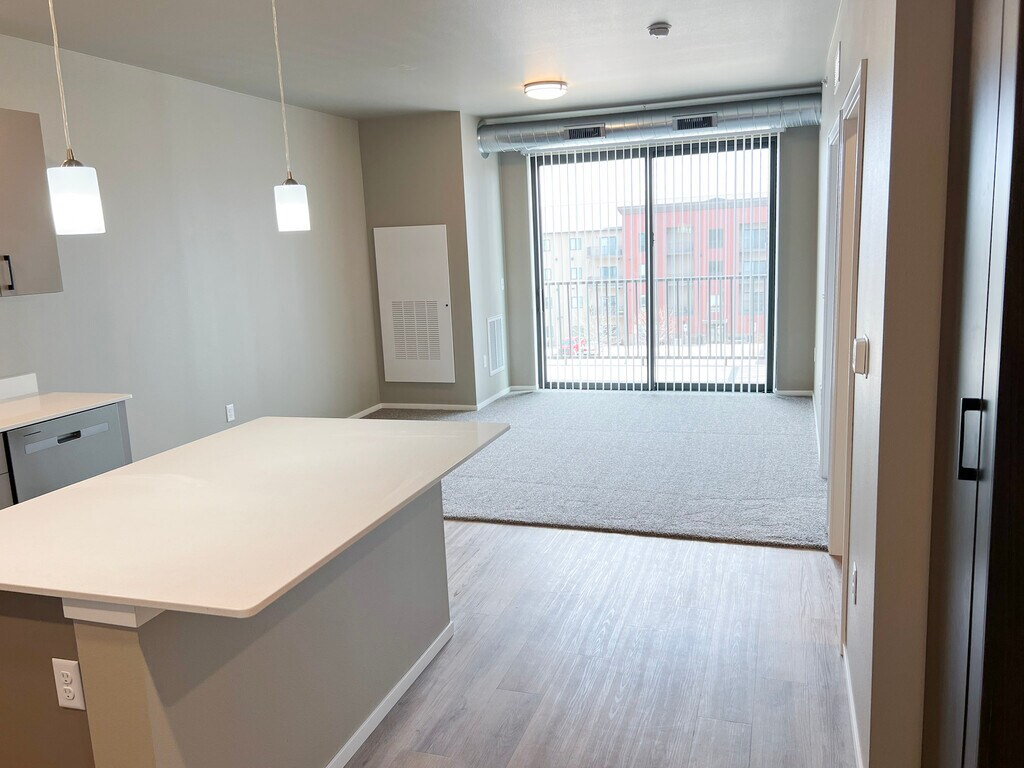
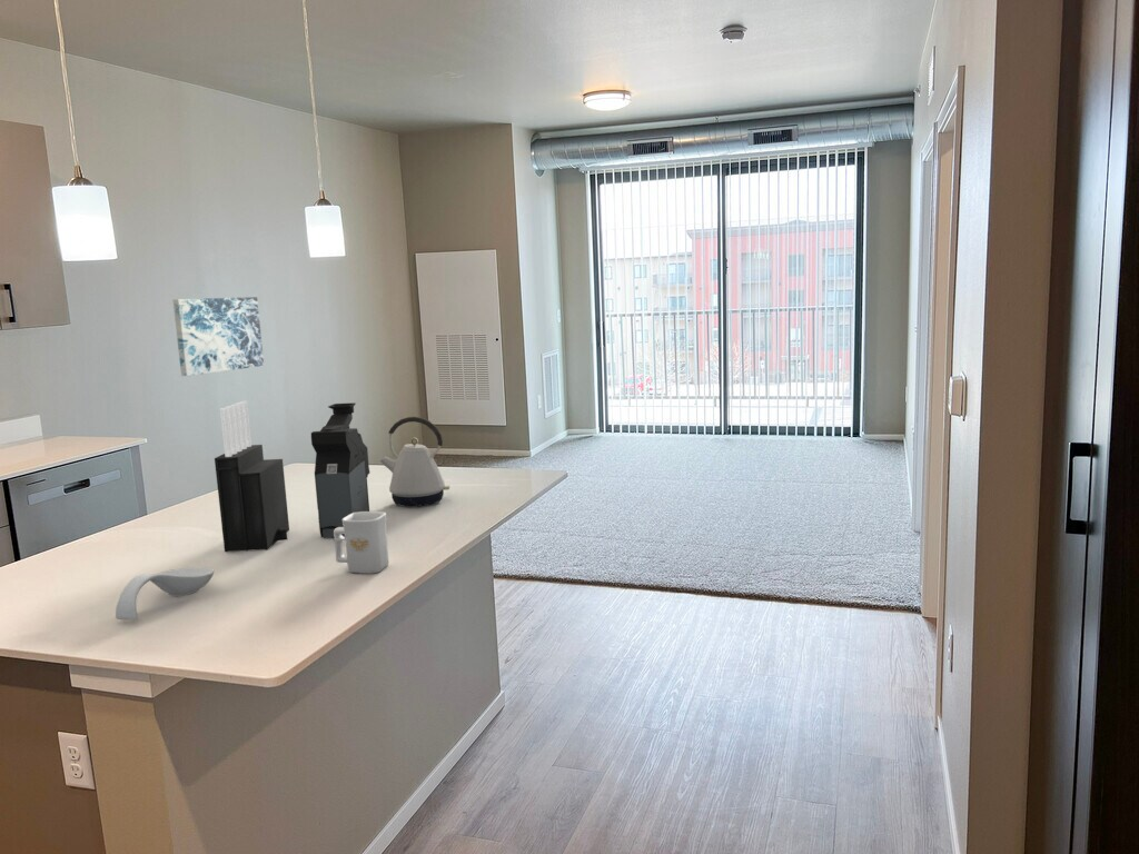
+ coffee maker [310,401,370,539]
+ mug [334,510,389,575]
+ knife block [214,400,290,553]
+ kettle [378,416,450,508]
+ wall art [172,296,265,377]
+ spoon rest [115,566,215,622]
